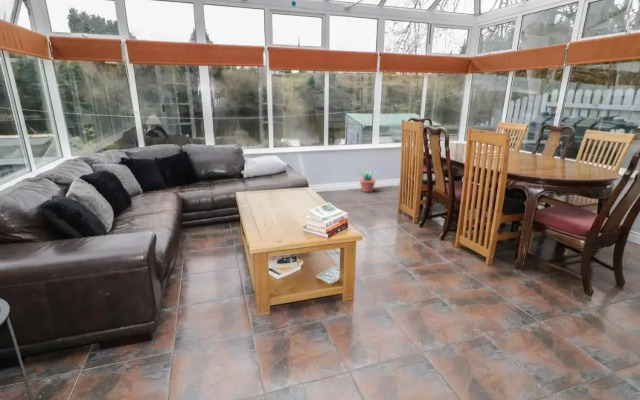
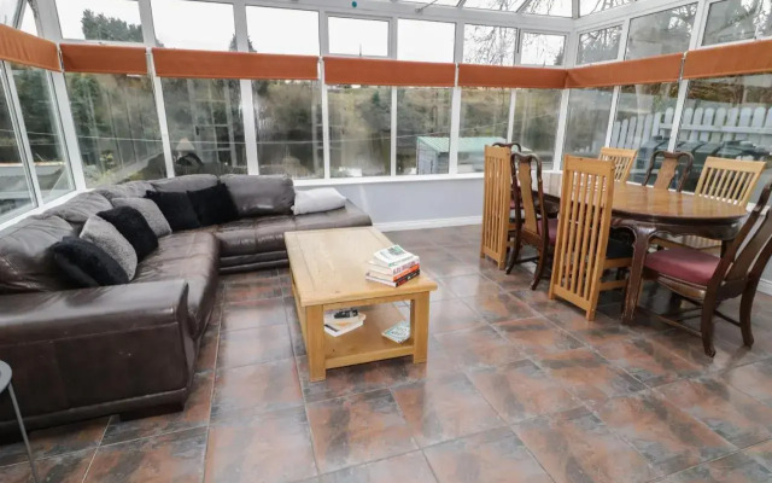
- potted plant [355,169,378,193]
